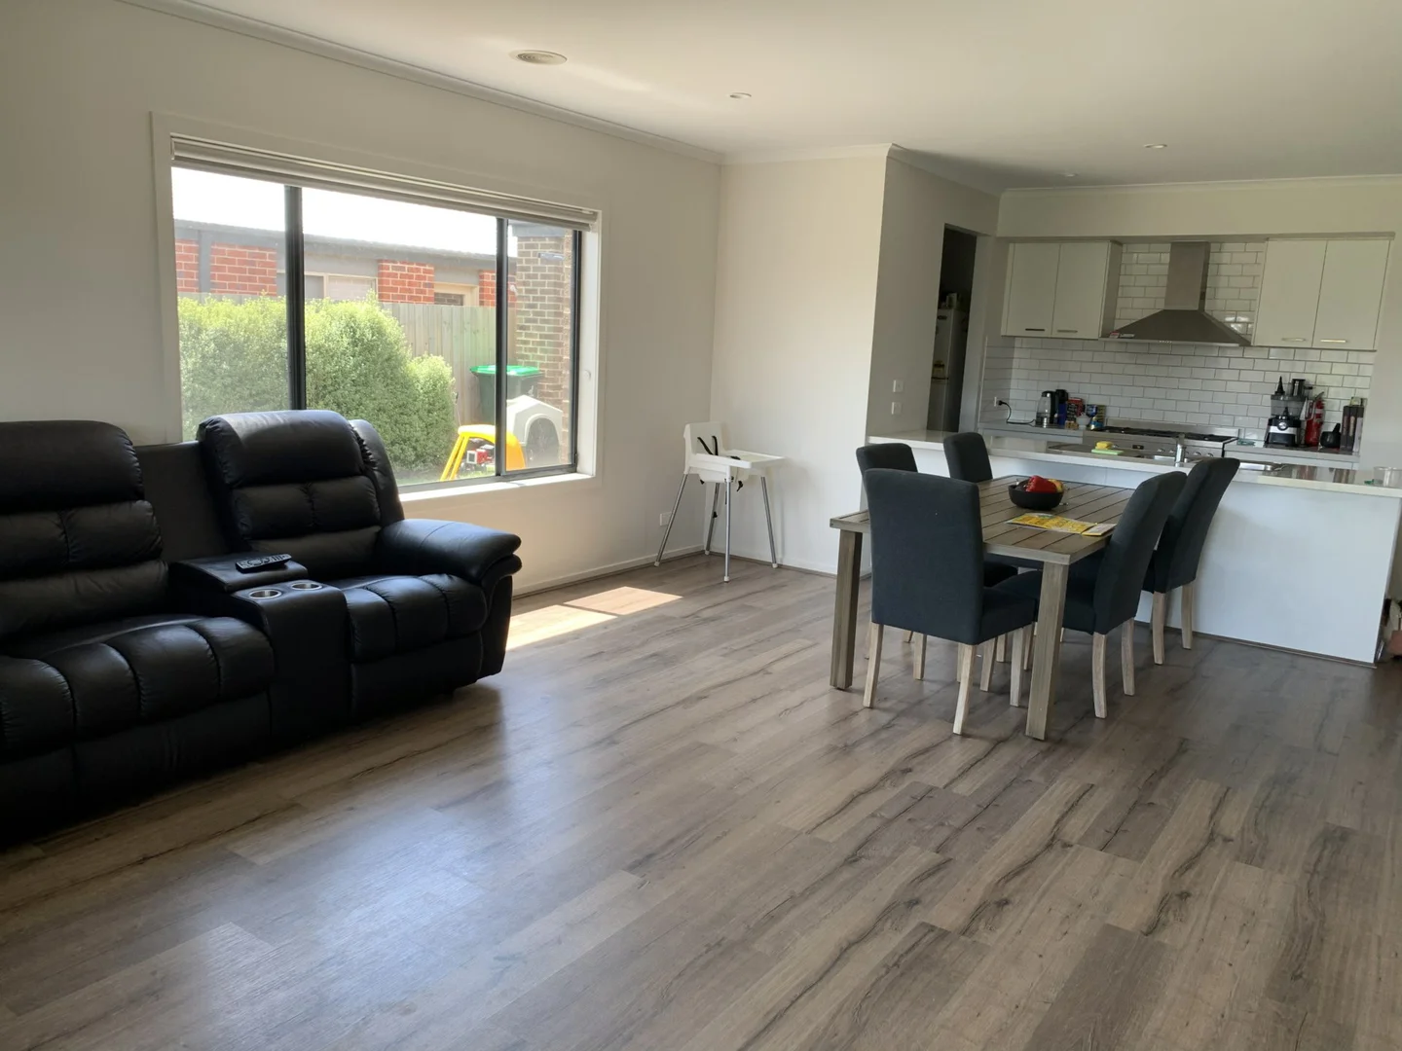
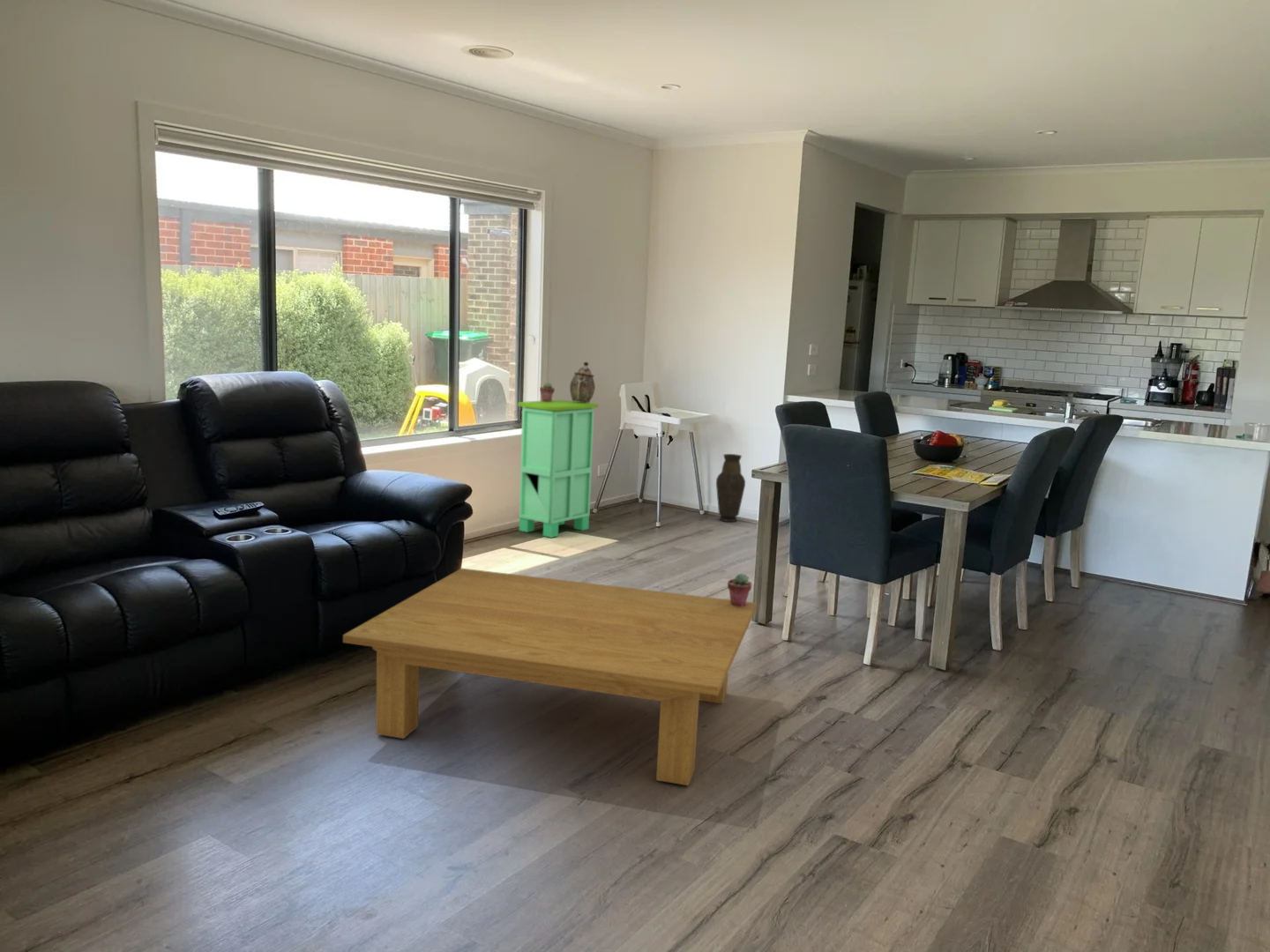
+ vase [715,453,746,523]
+ potted succulent [539,382,556,402]
+ cabinet [517,398,599,539]
+ potted succulent [727,572,752,606]
+ decorative jar [569,361,596,403]
+ coffee table [342,568,758,786]
